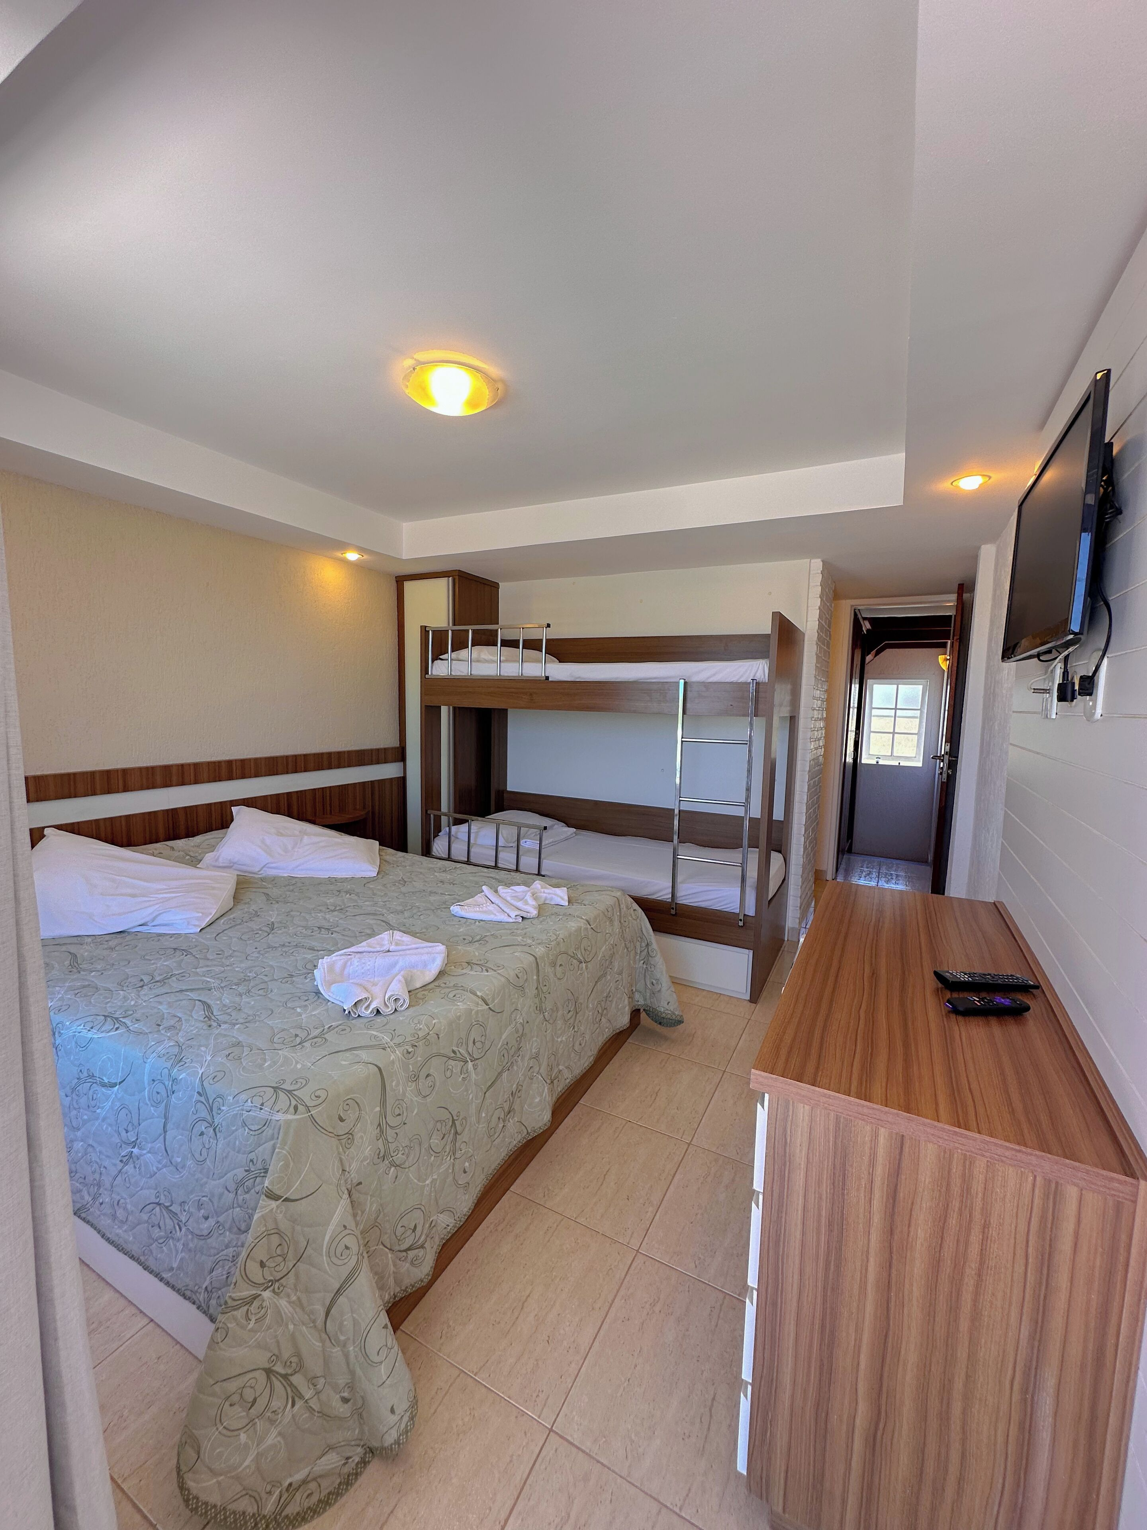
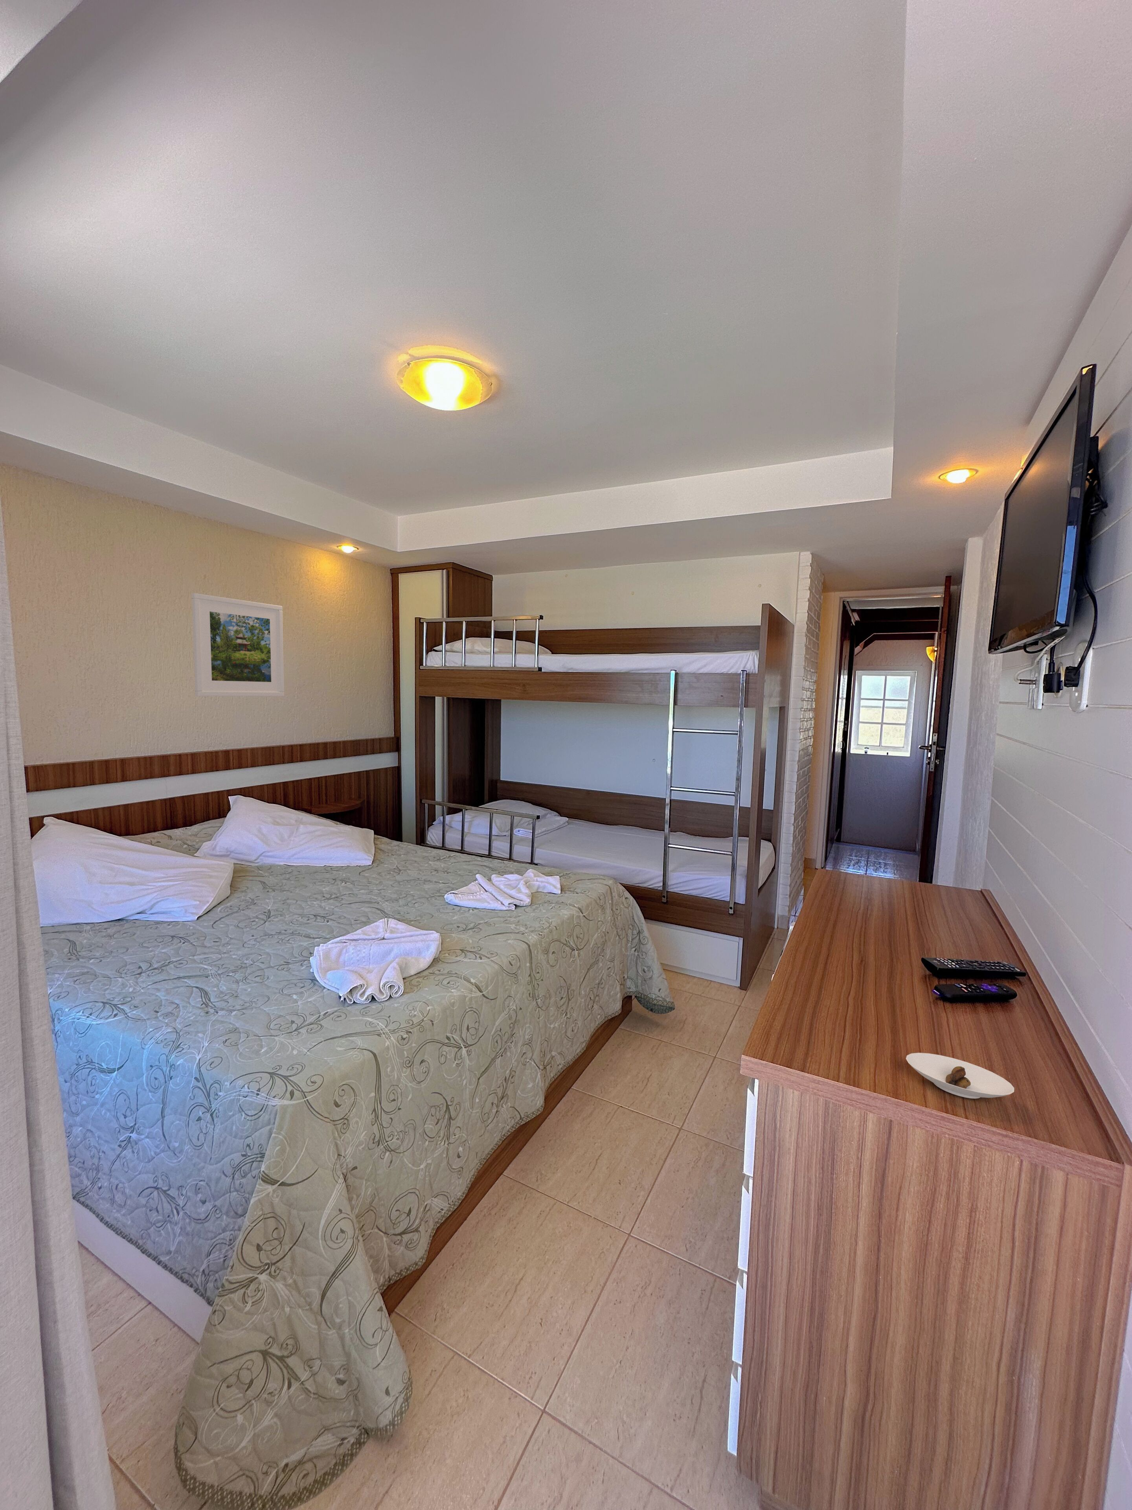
+ saucer [906,1052,1014,1099]
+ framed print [191,593,284,697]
